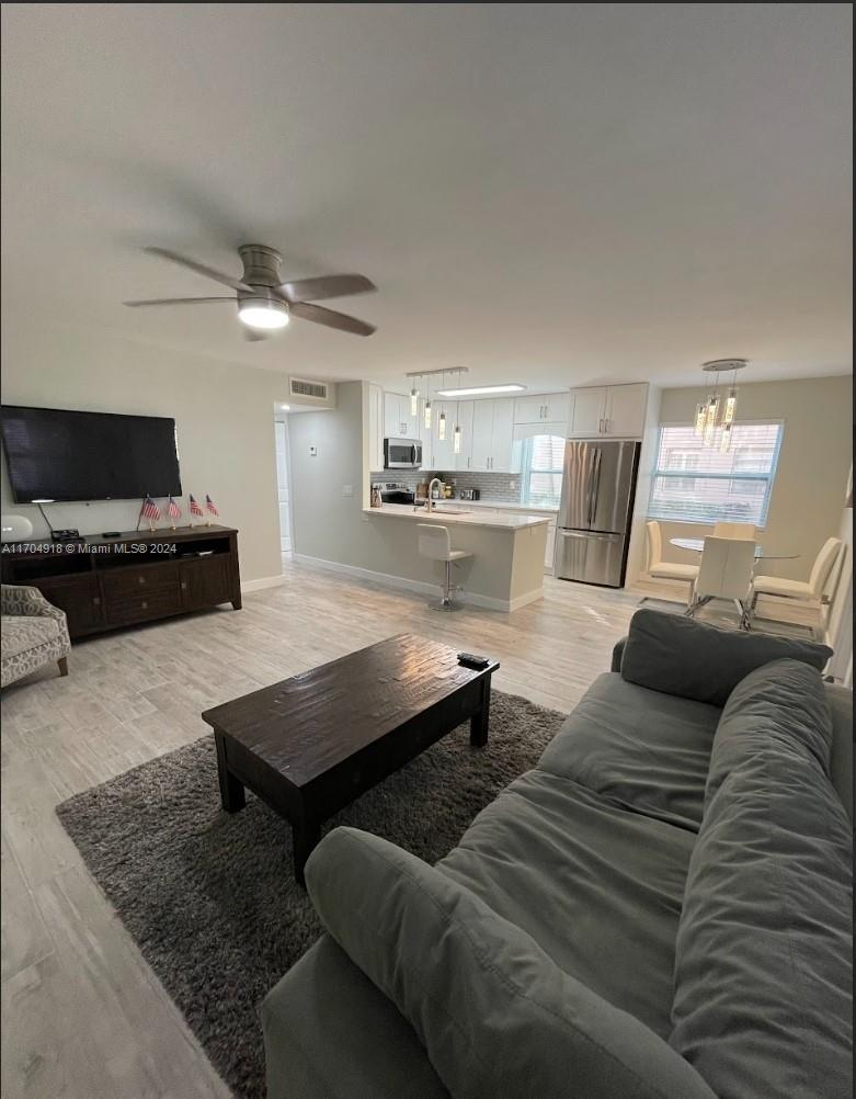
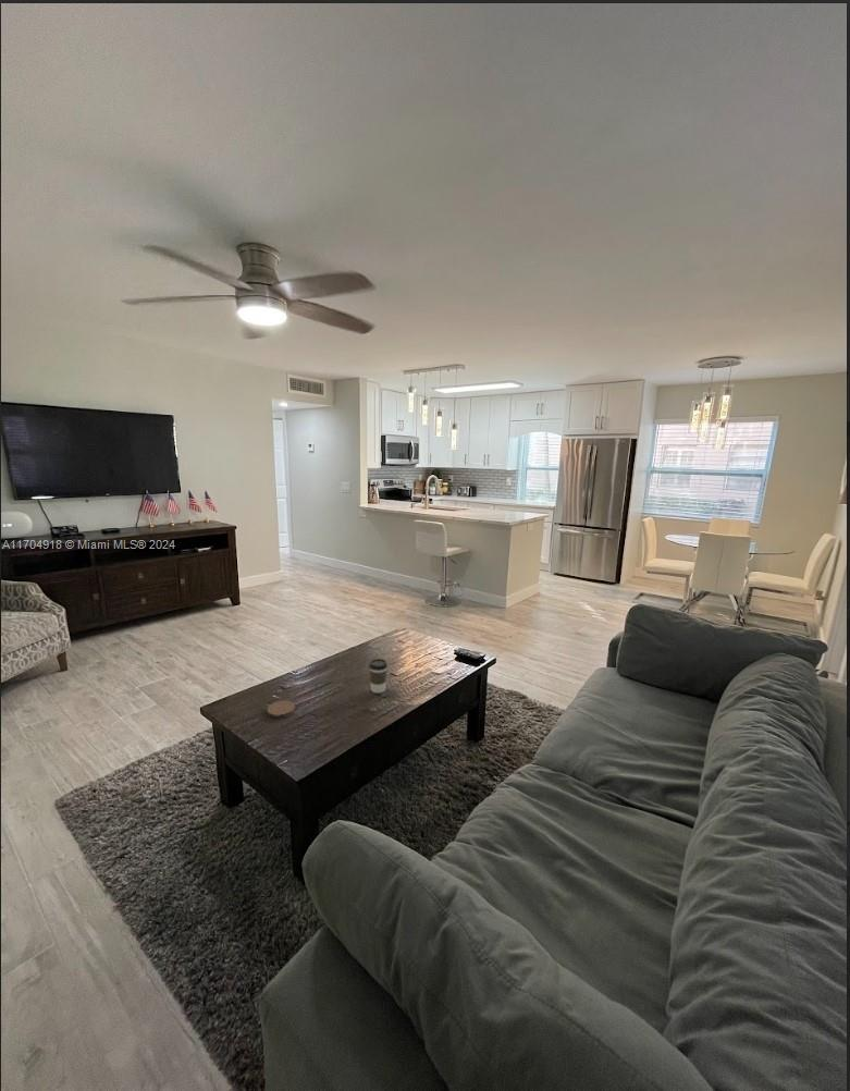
+ coaster [266,700,296,720]
+ coffee cup [368,658,389,695]
